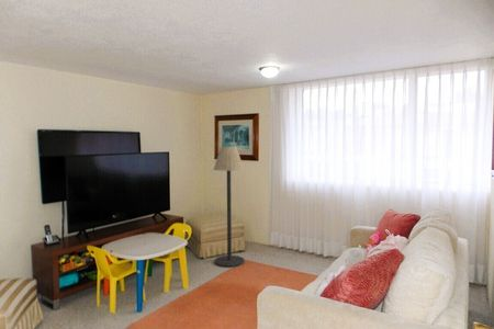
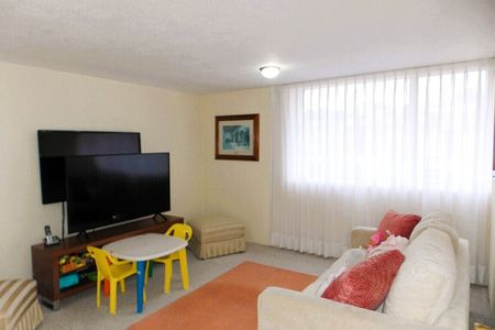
- floor lamp [213,146,245,268]
